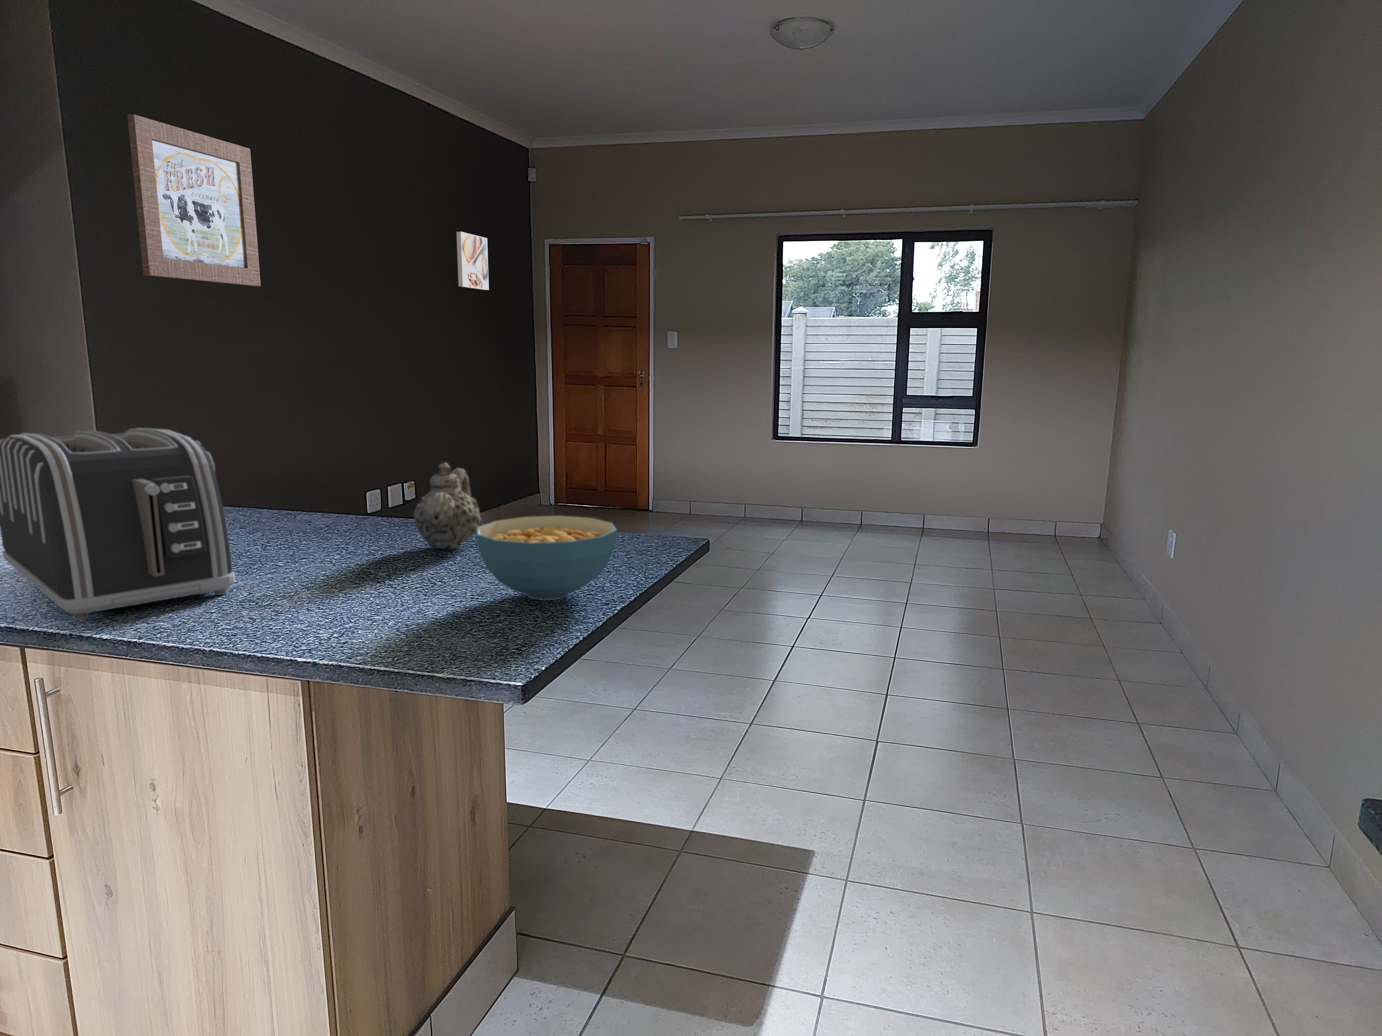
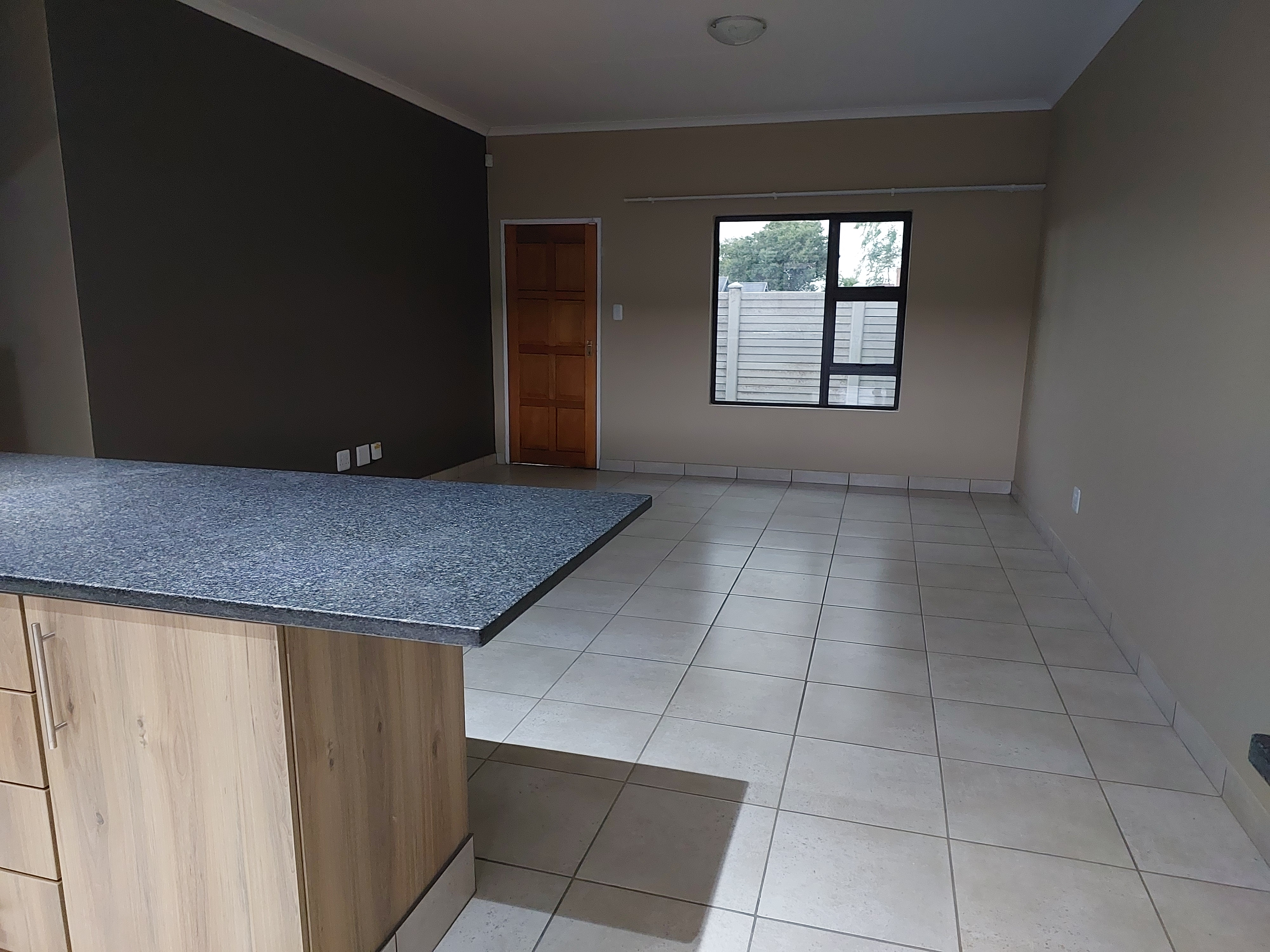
- toaster [0,428,236,620]
- teapot [414,462,482,550]
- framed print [456,231,490,291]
- cereal bowl [477,516,617,601]
- wall art [127,114,261,286]
